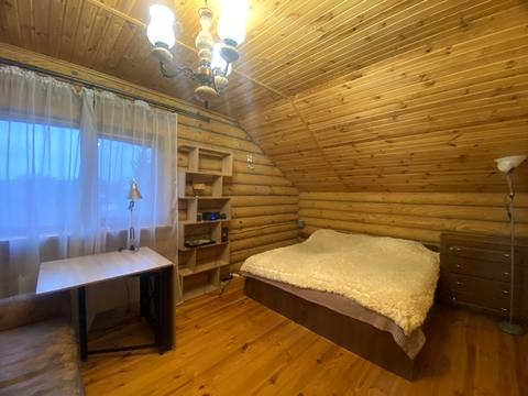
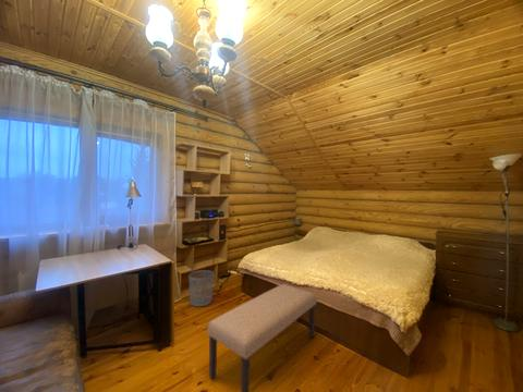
+ waste bin [187,269,215,307]
+ bench [206,283,318,392]
